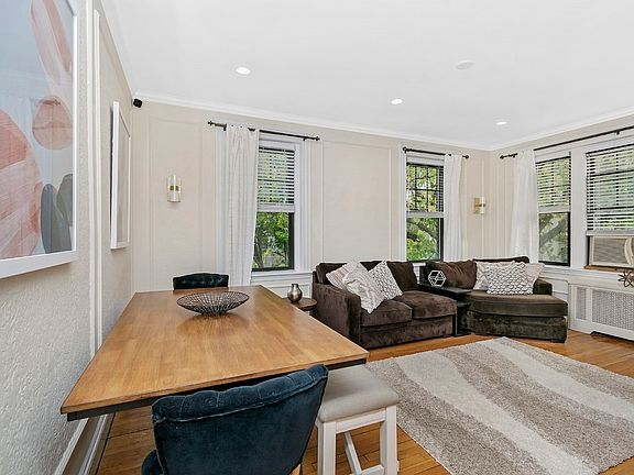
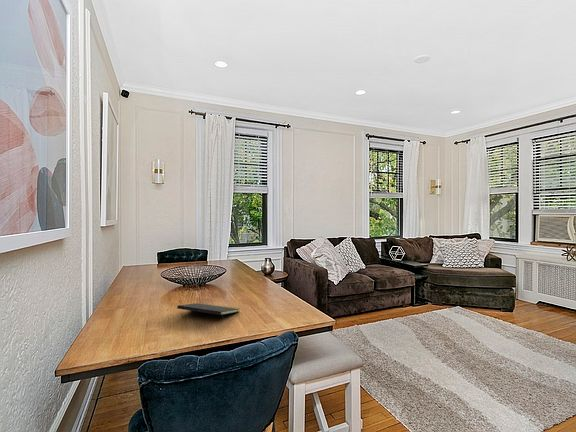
+ notepad [176,302,241,324]
